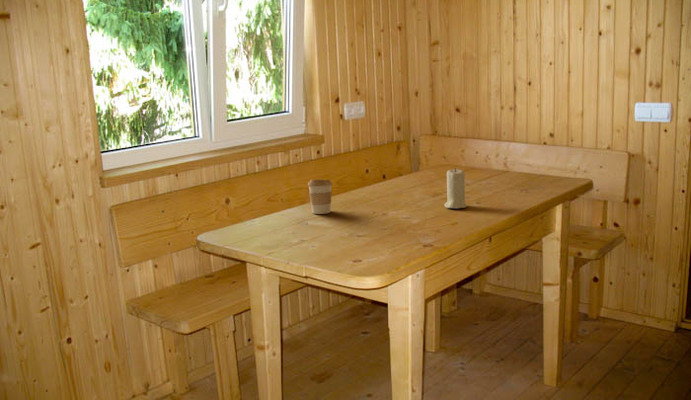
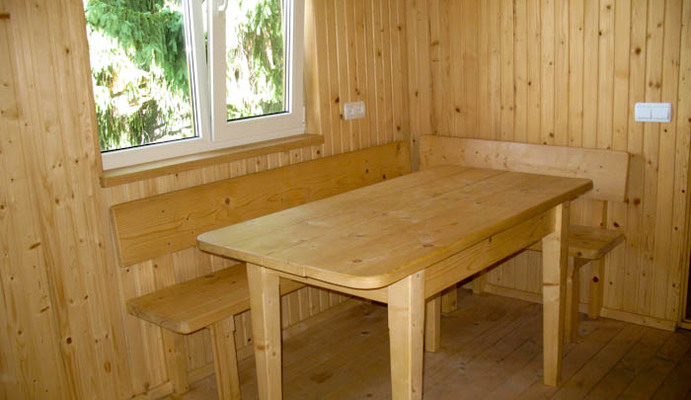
- candle [444,167,468,209]
- coffee cup [307,179,333,215]
